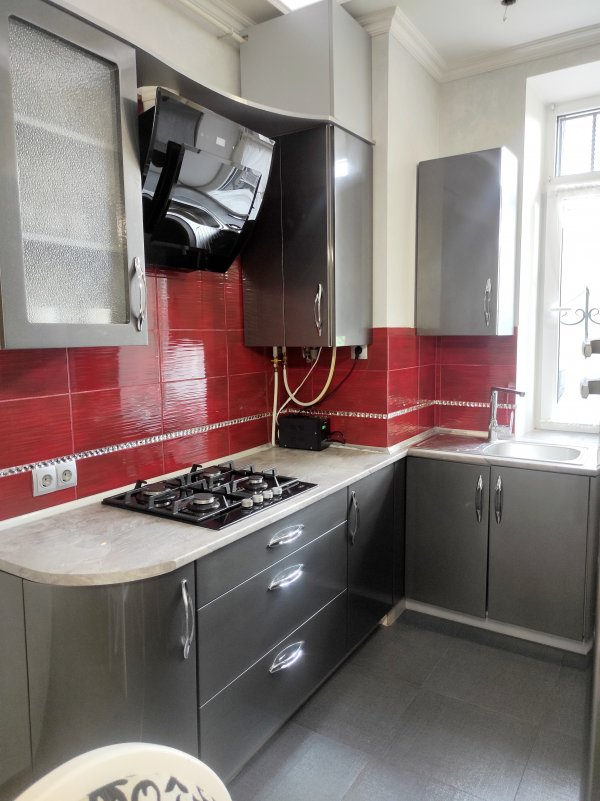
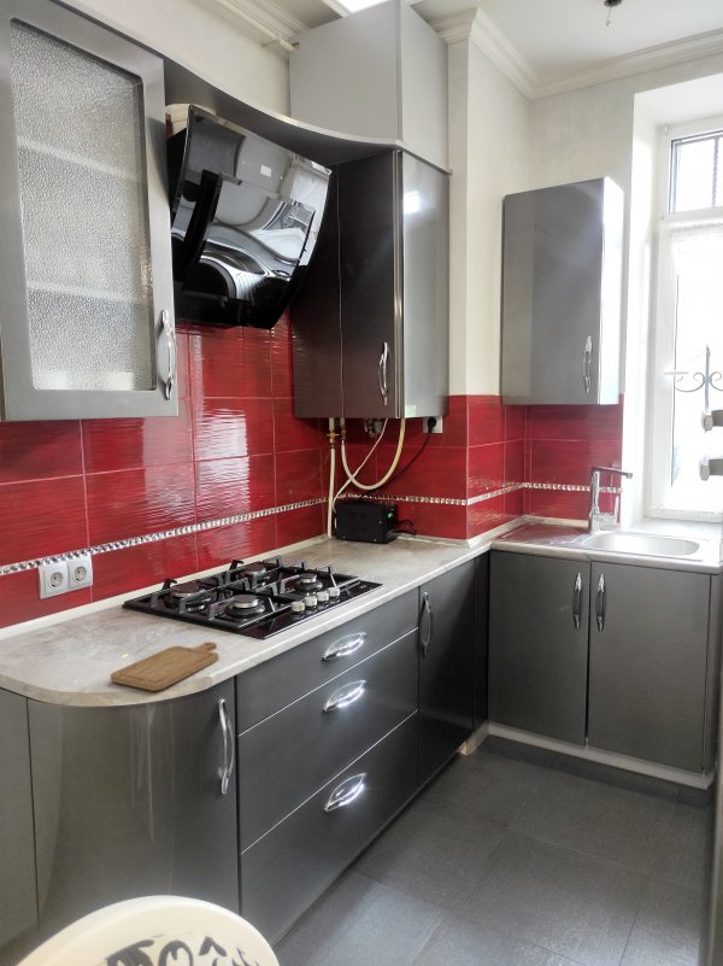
+ chopping board [110,640,221,691]
